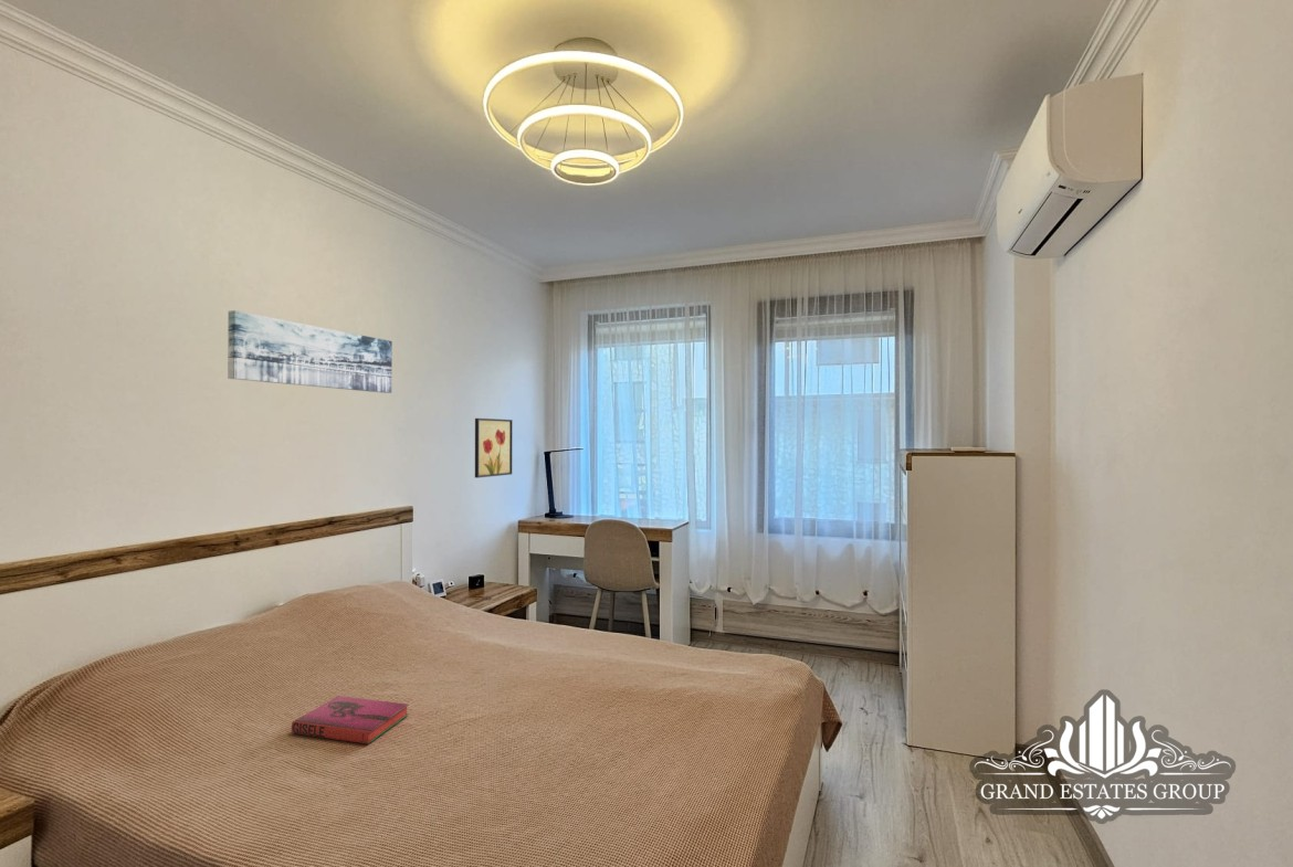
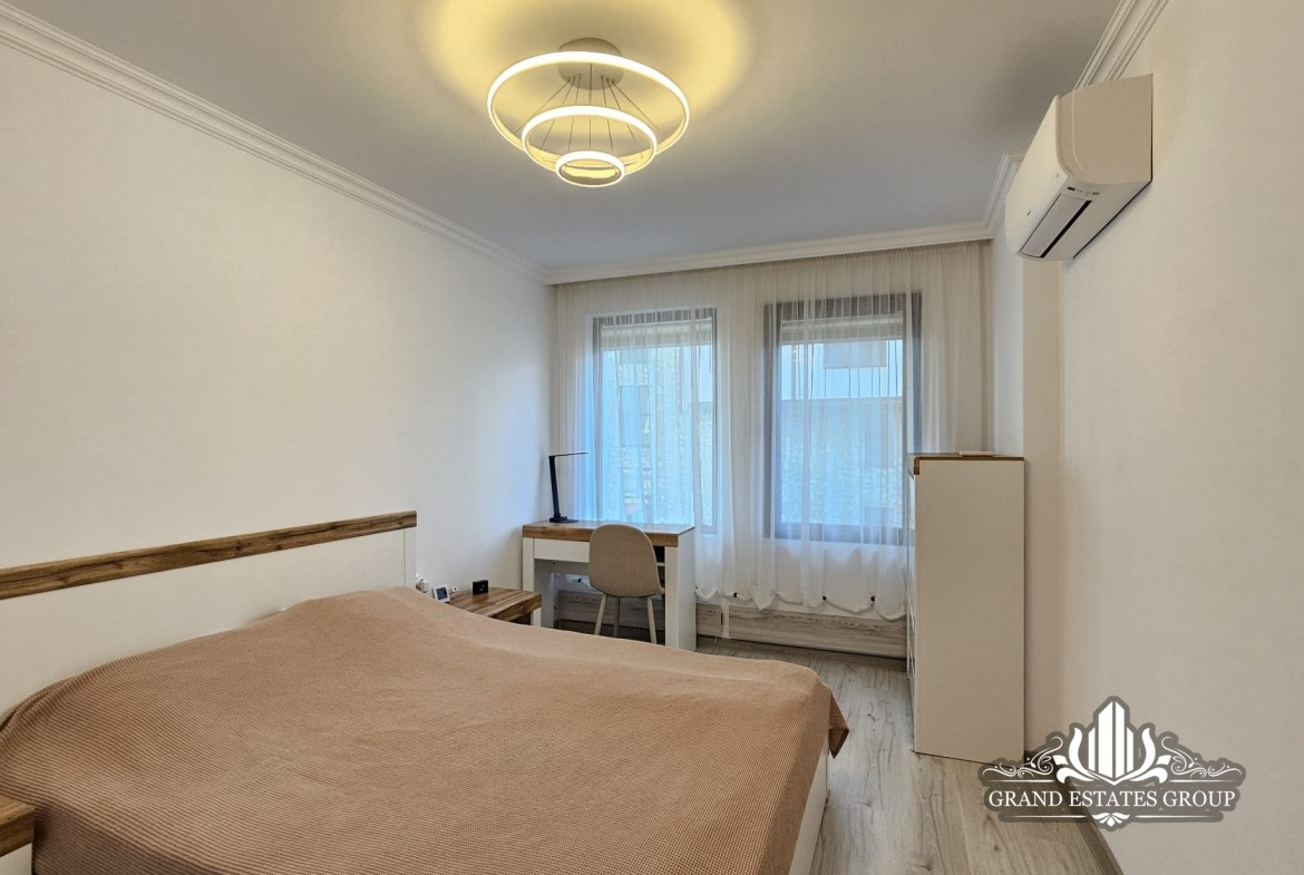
- hardback book [291,695,410,746]
- wall art [474,417,514,479]
- wall art [227,309,393,394]
